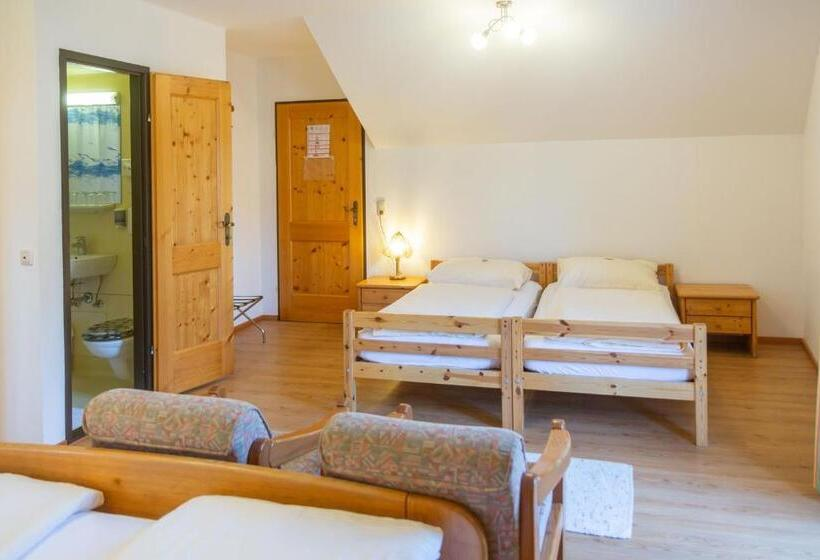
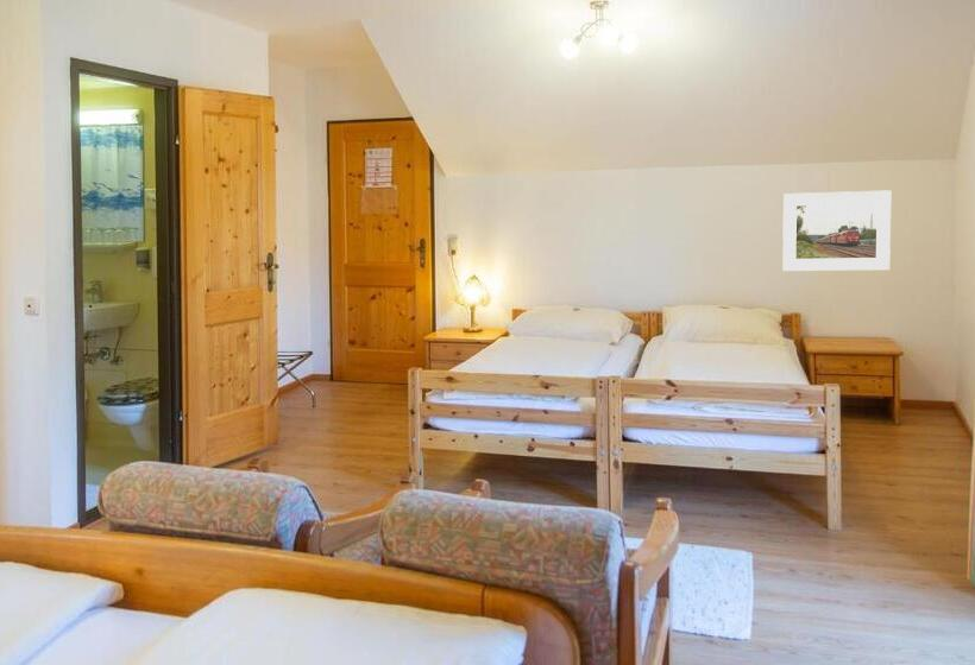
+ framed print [781,189,892,272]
